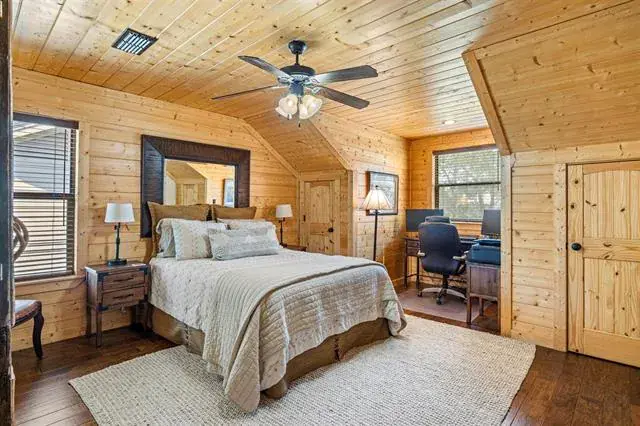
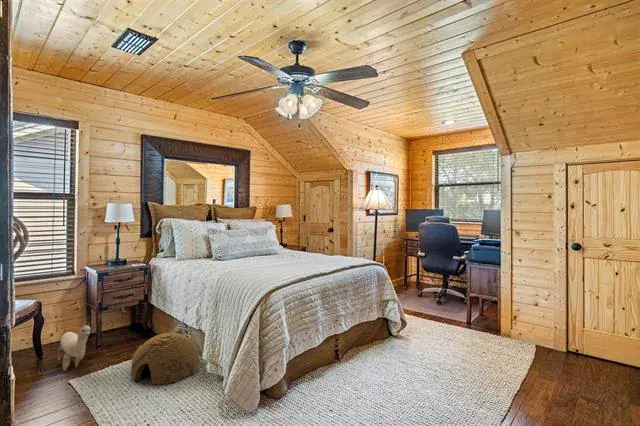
+ plush toy [56,323,92,372]
+ woven basket [130,332,201,386]
